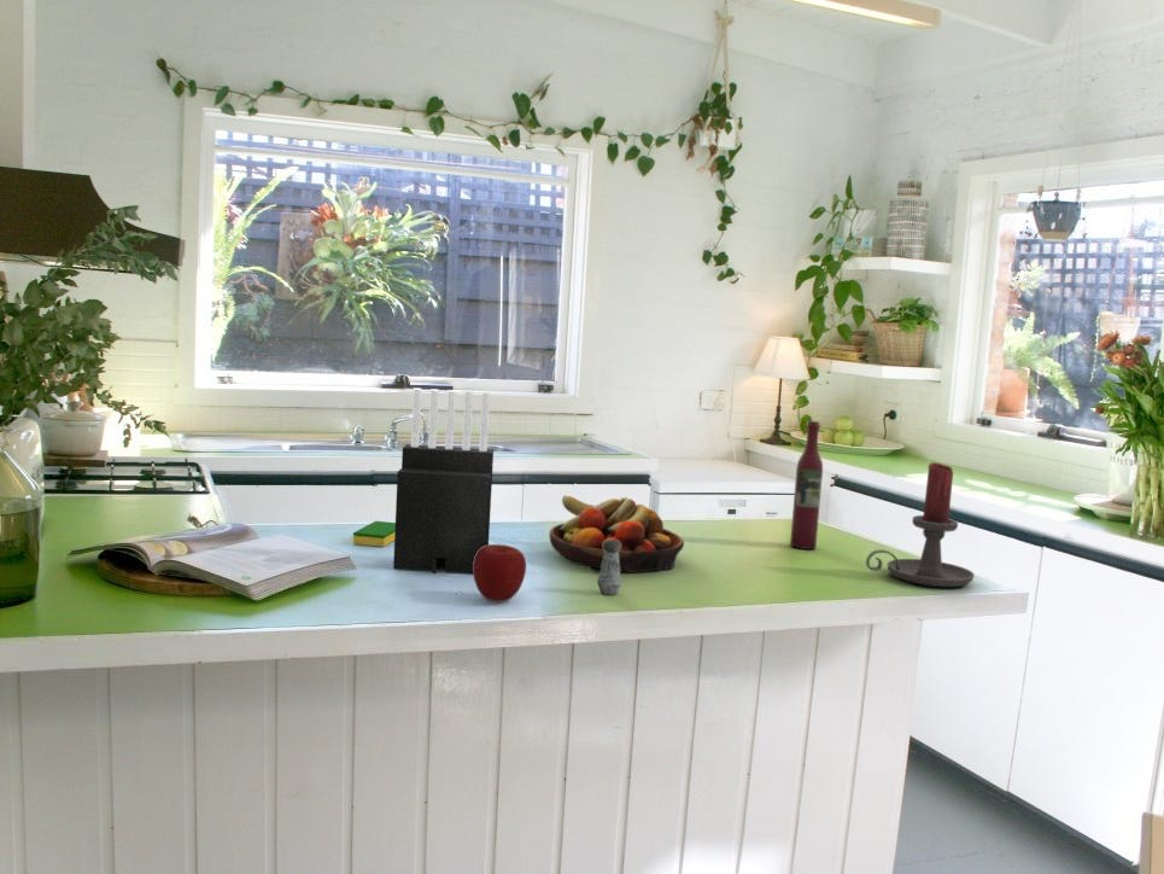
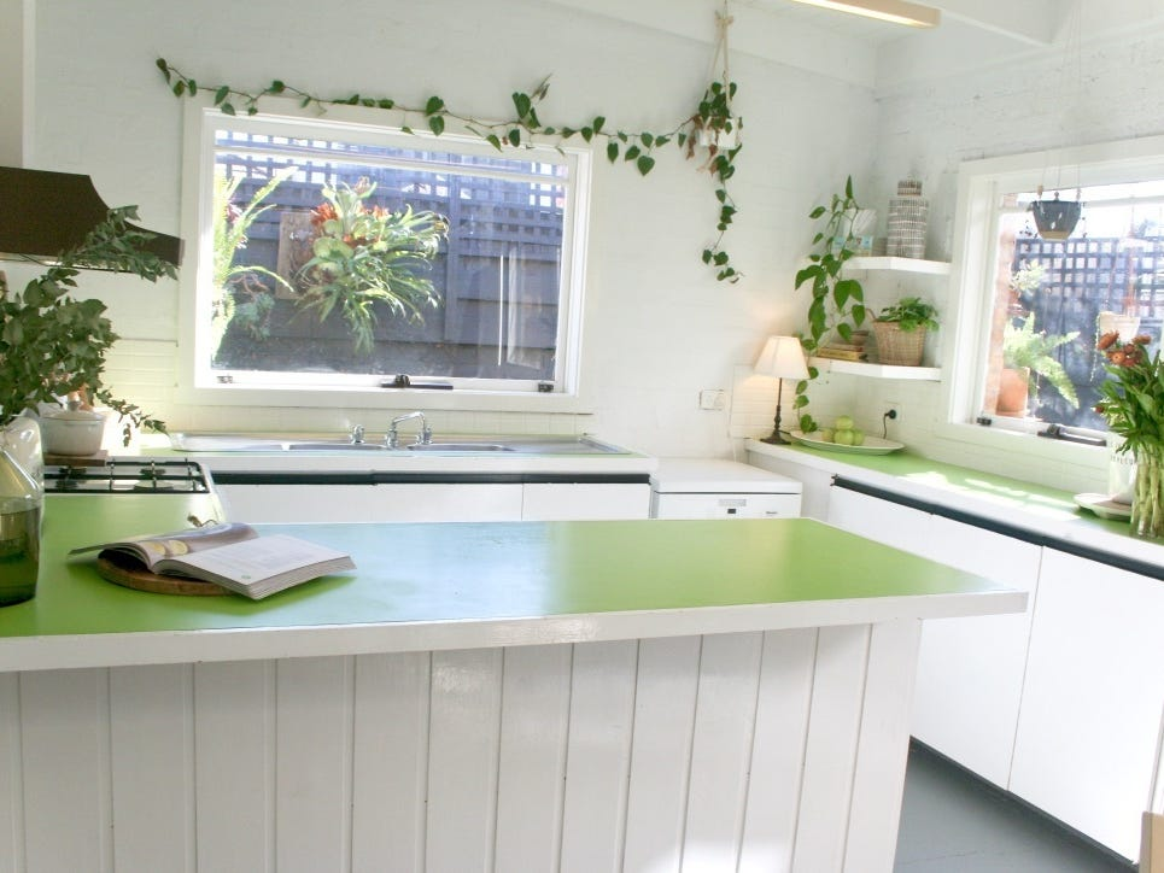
- wine bottle [789,420,824,550]
- candle holder [865,461,976,588]
- fruit bowl [548,494,685,575]
- dish sponge [352,520,396,548]
- knife block [392,386,495,576]
- salt shaker [596,540,622,596]
- apple [472,543,527,602]
